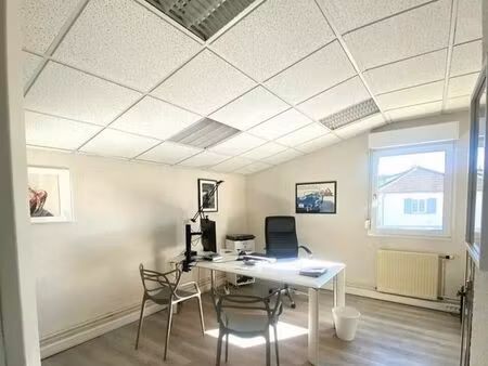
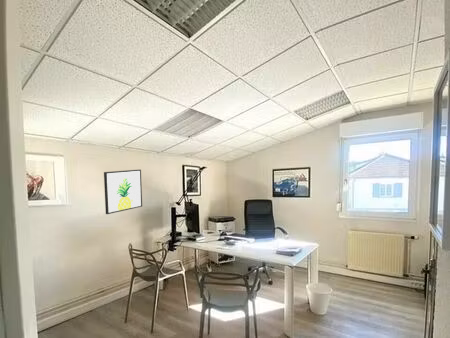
+ wall art [103,169,143,215]
